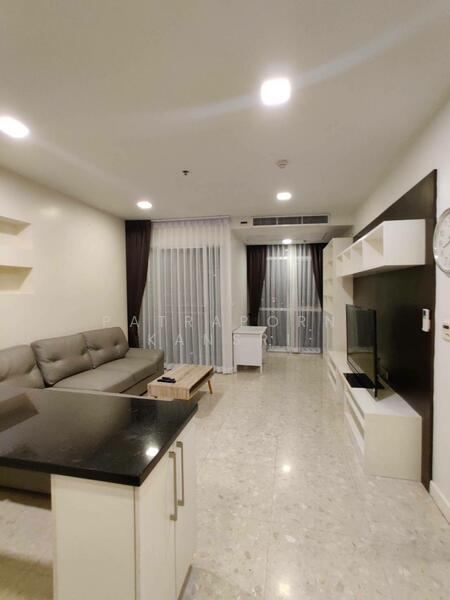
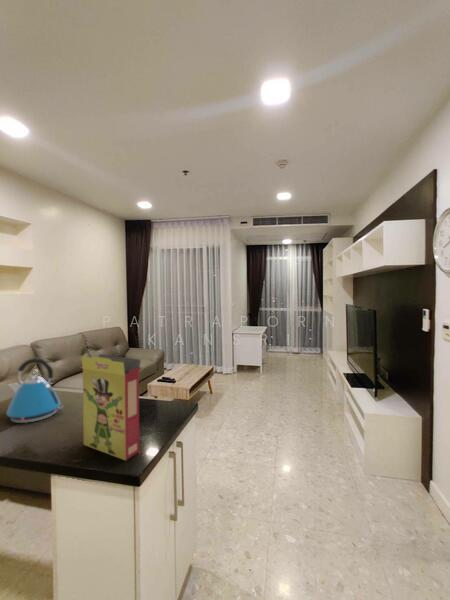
+ cereal box [78,353,143,462]
+ kettle [6,357,64,424]
